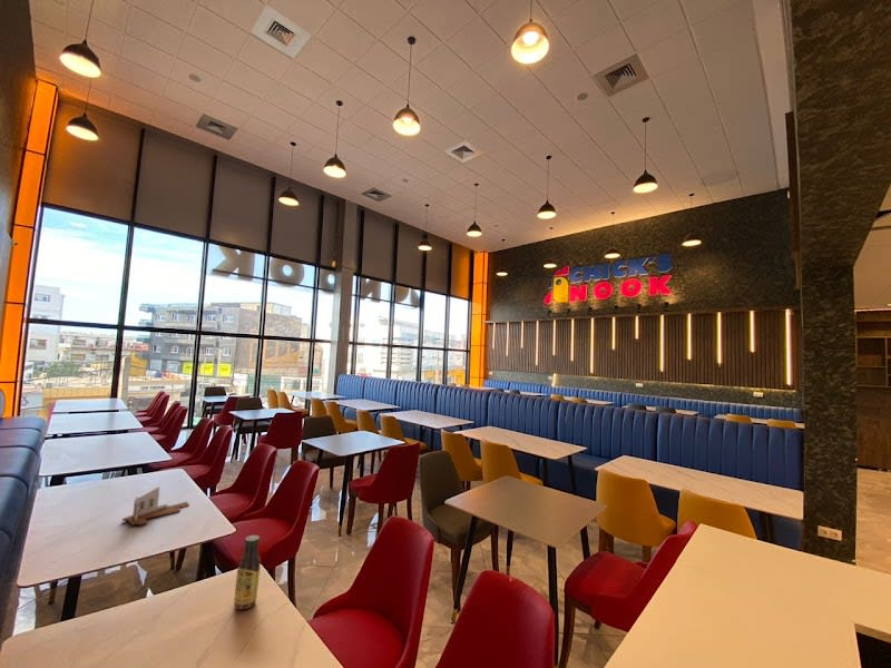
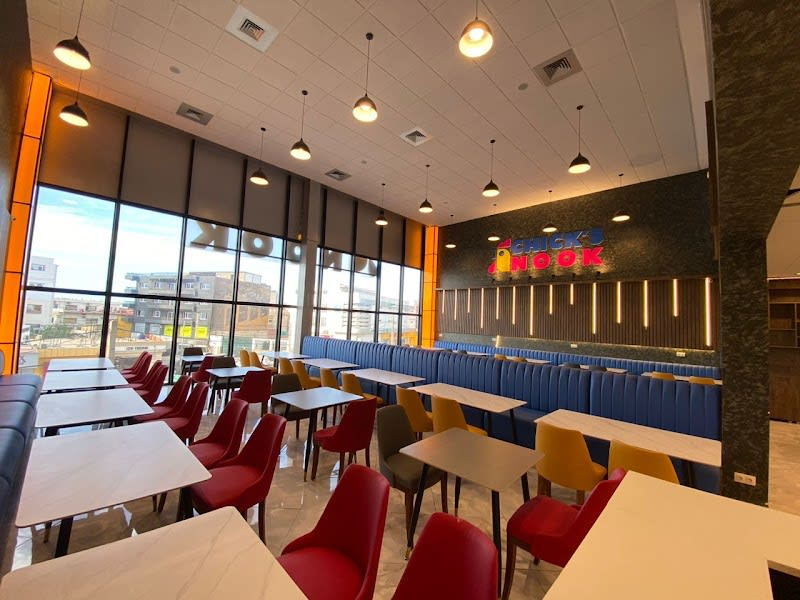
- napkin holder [121,485,190,527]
- sauce bottle [233,534,262,610]
